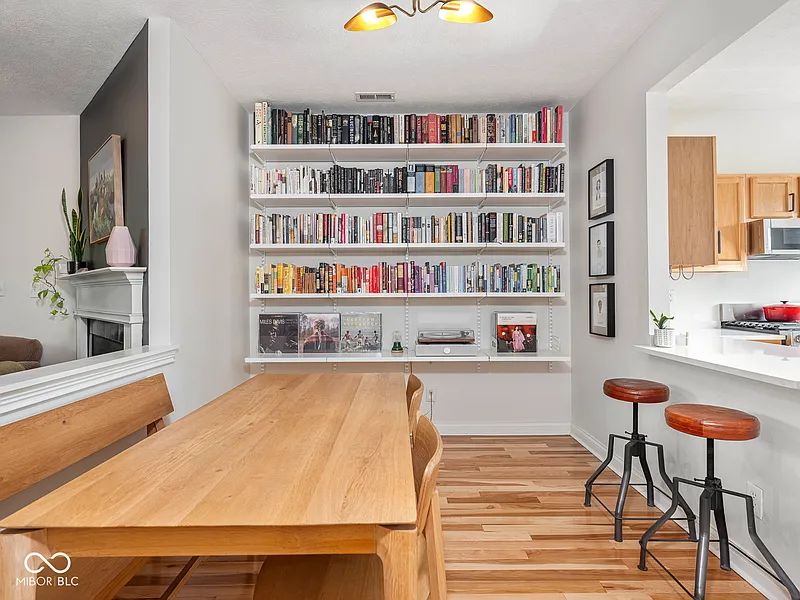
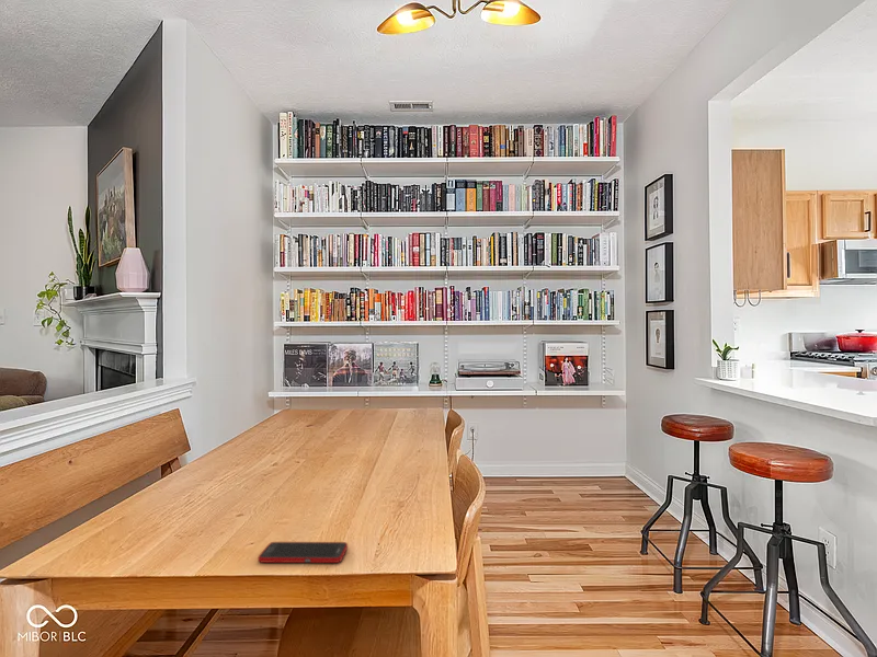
+ cell phone [257,541,349,564]
